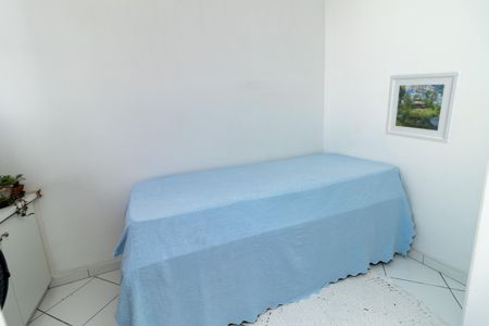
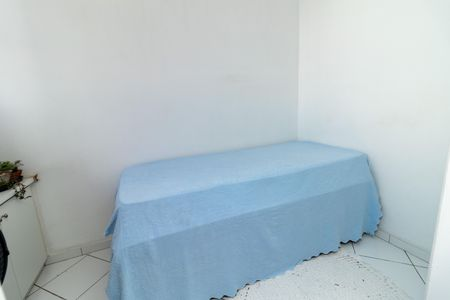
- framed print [385,70,463,145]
